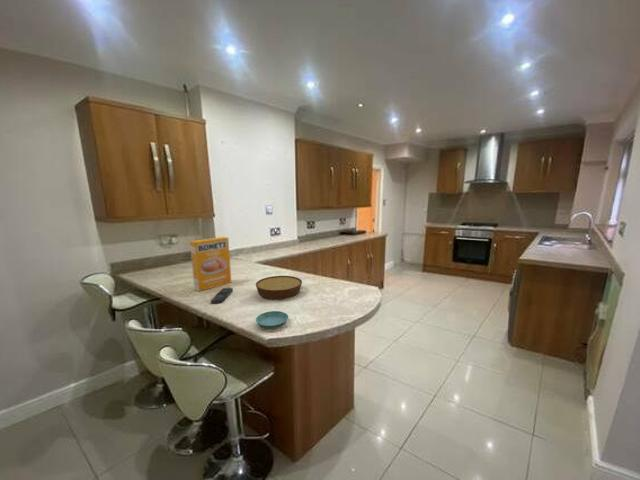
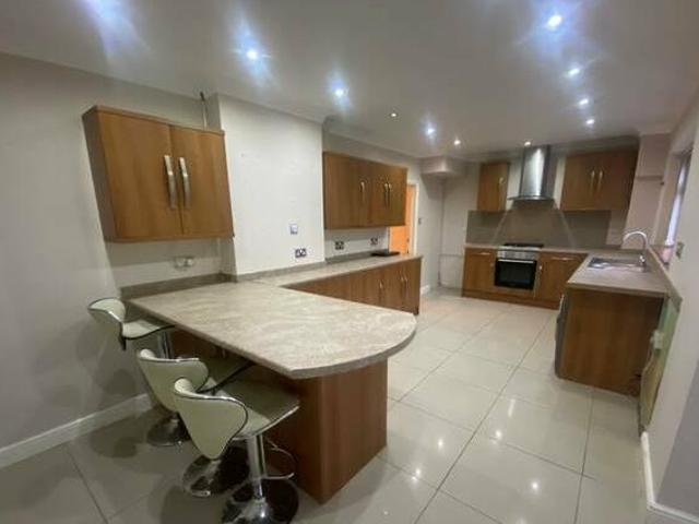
- saucer [255,310,289,330]
- bowl [255,275,303,301]
- cereal box [189,236,232,292]
- remote control [210,286,234,305]
